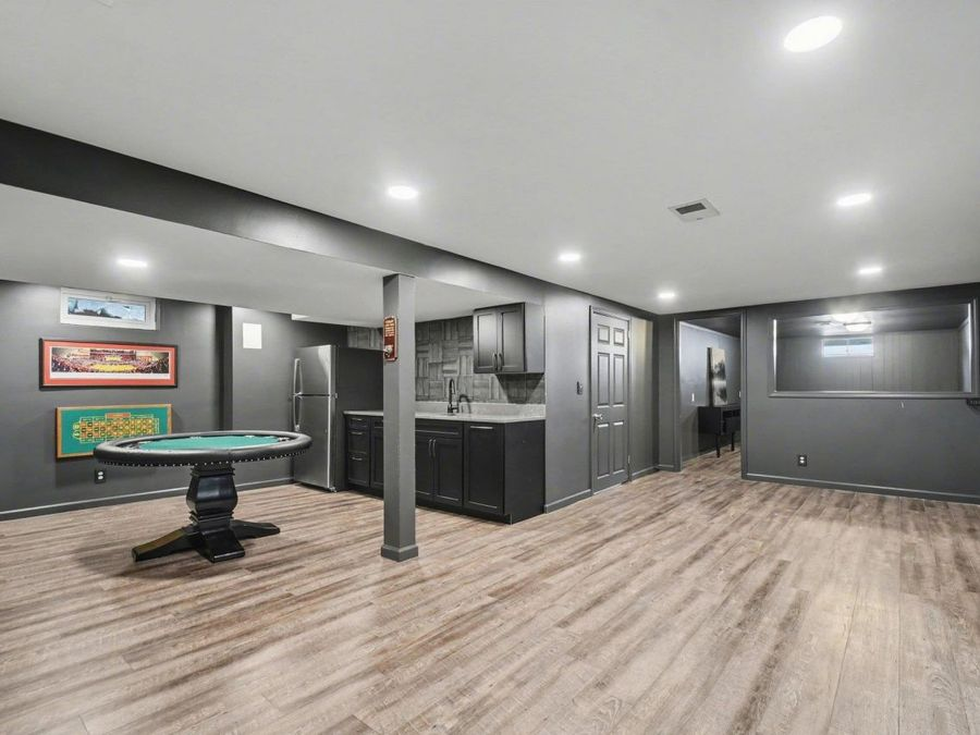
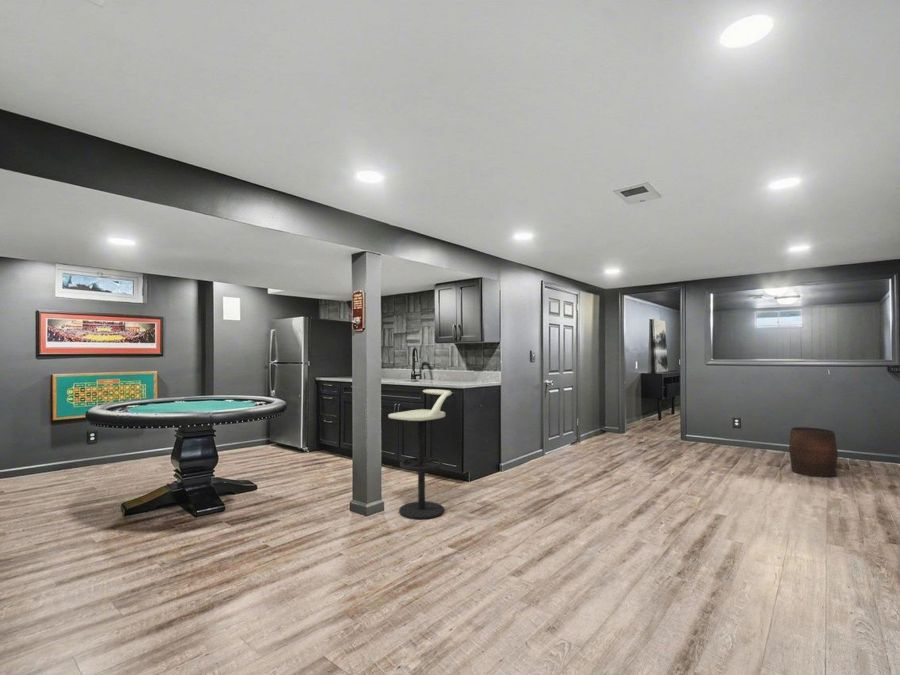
+ bar stool [387,388,452,520]
+ stool [788,426,839,479]
